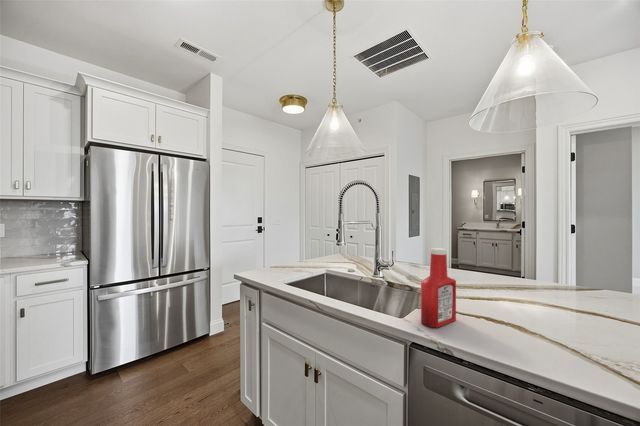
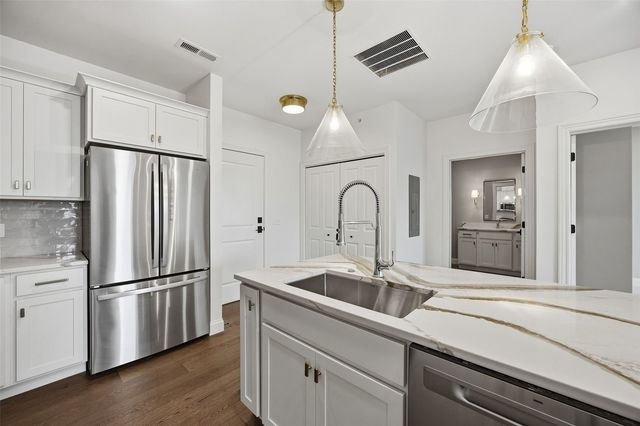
- soap bottle [420,247,457,329]
